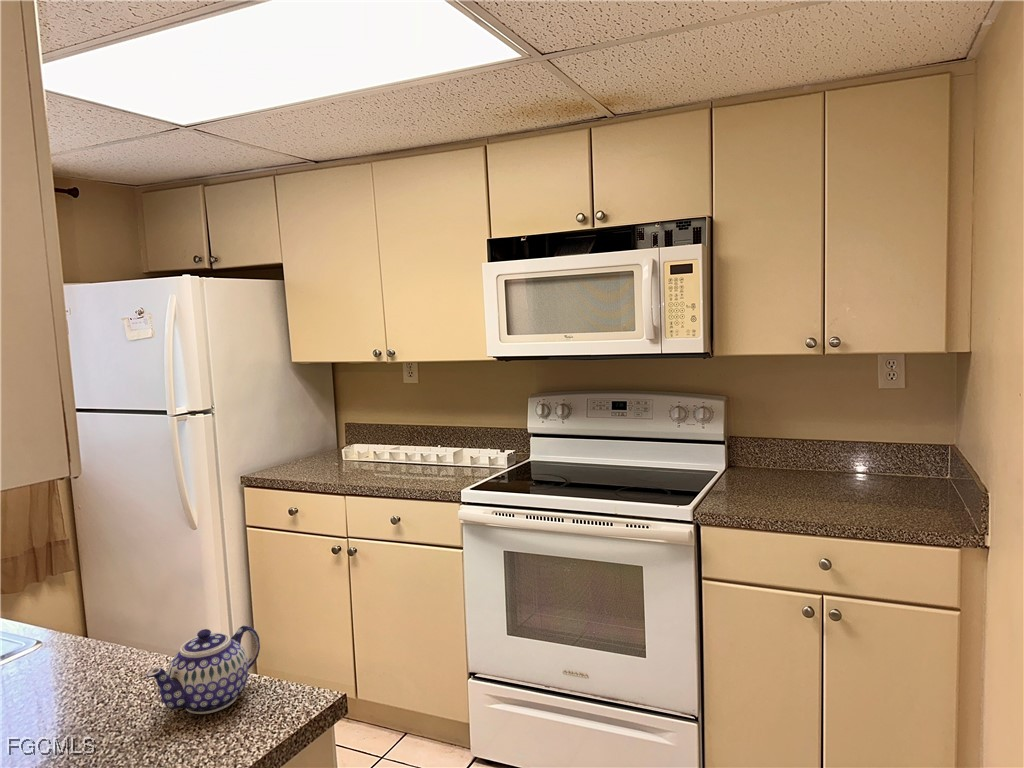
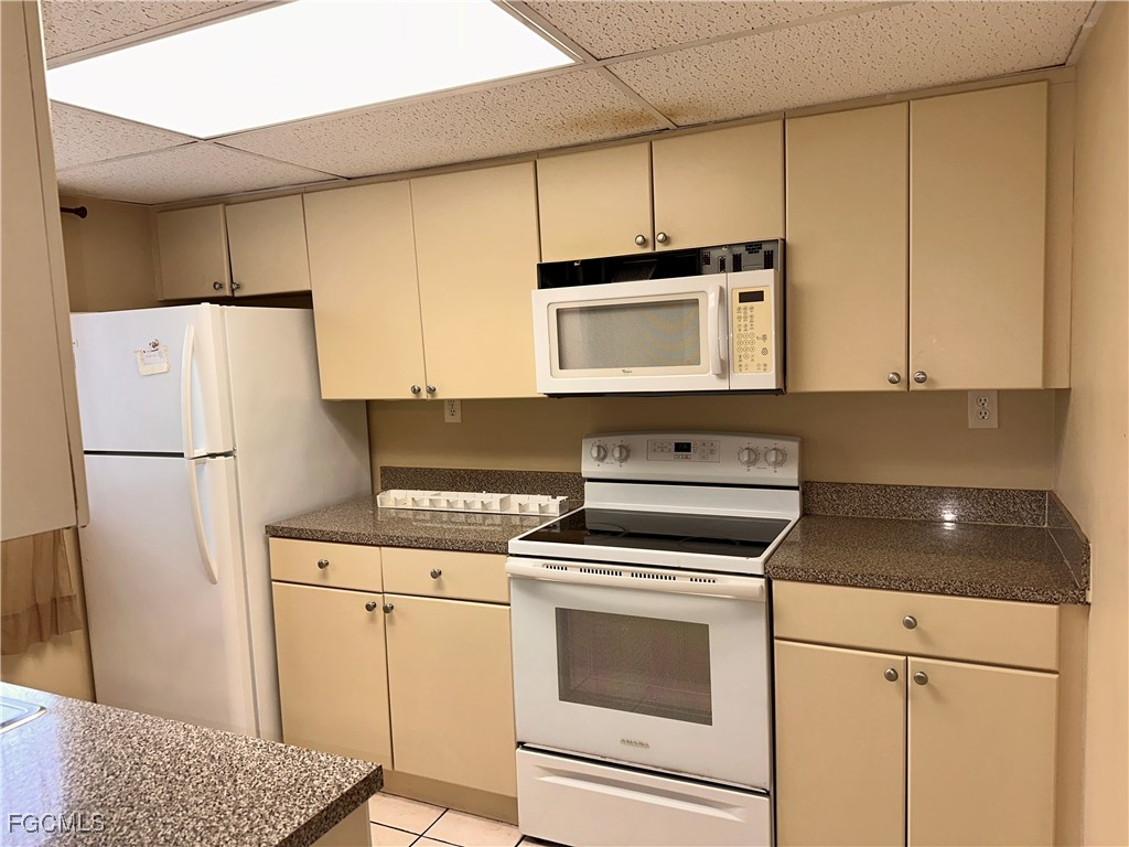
- teapot [146,624,261,715]
